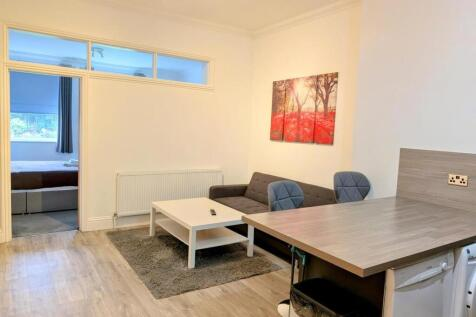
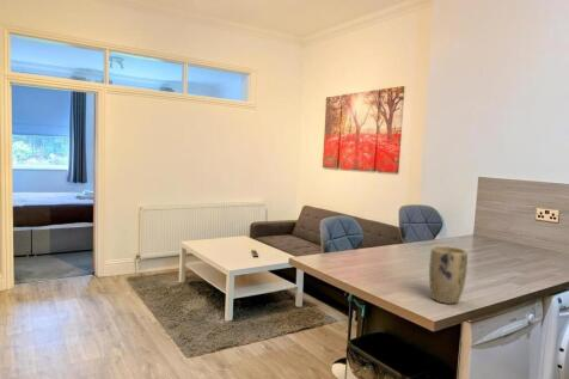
+ plant pot [428,245,469,305]
